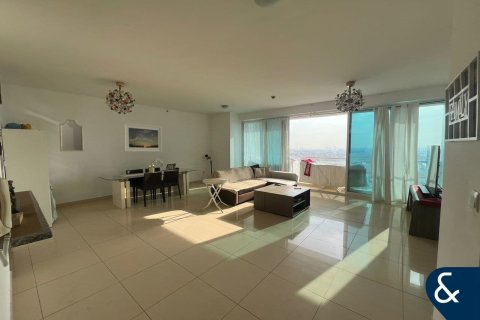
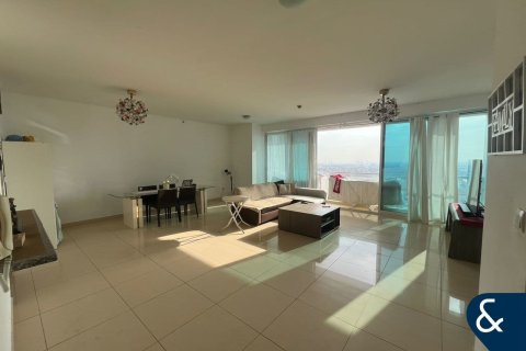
- home mirror [58,118,85,152]
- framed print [123,122,163,153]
